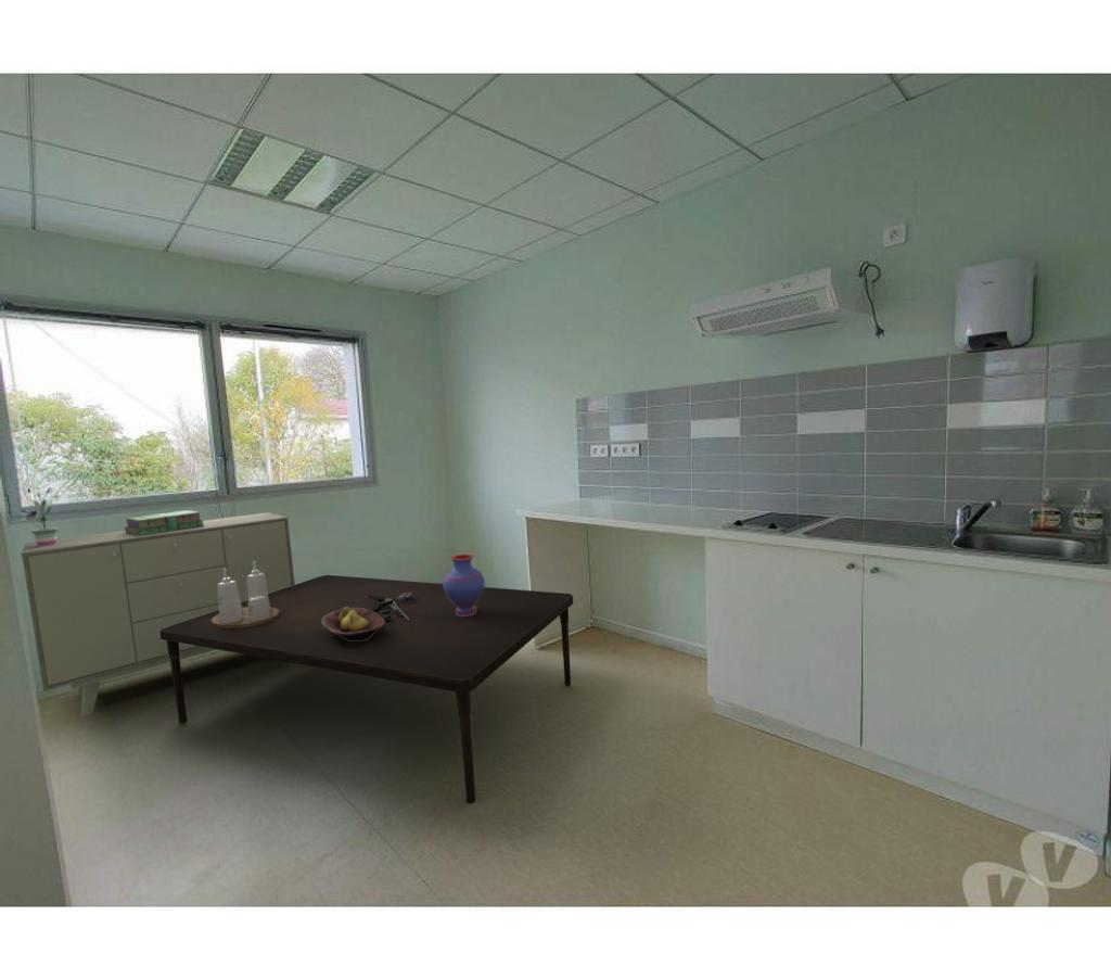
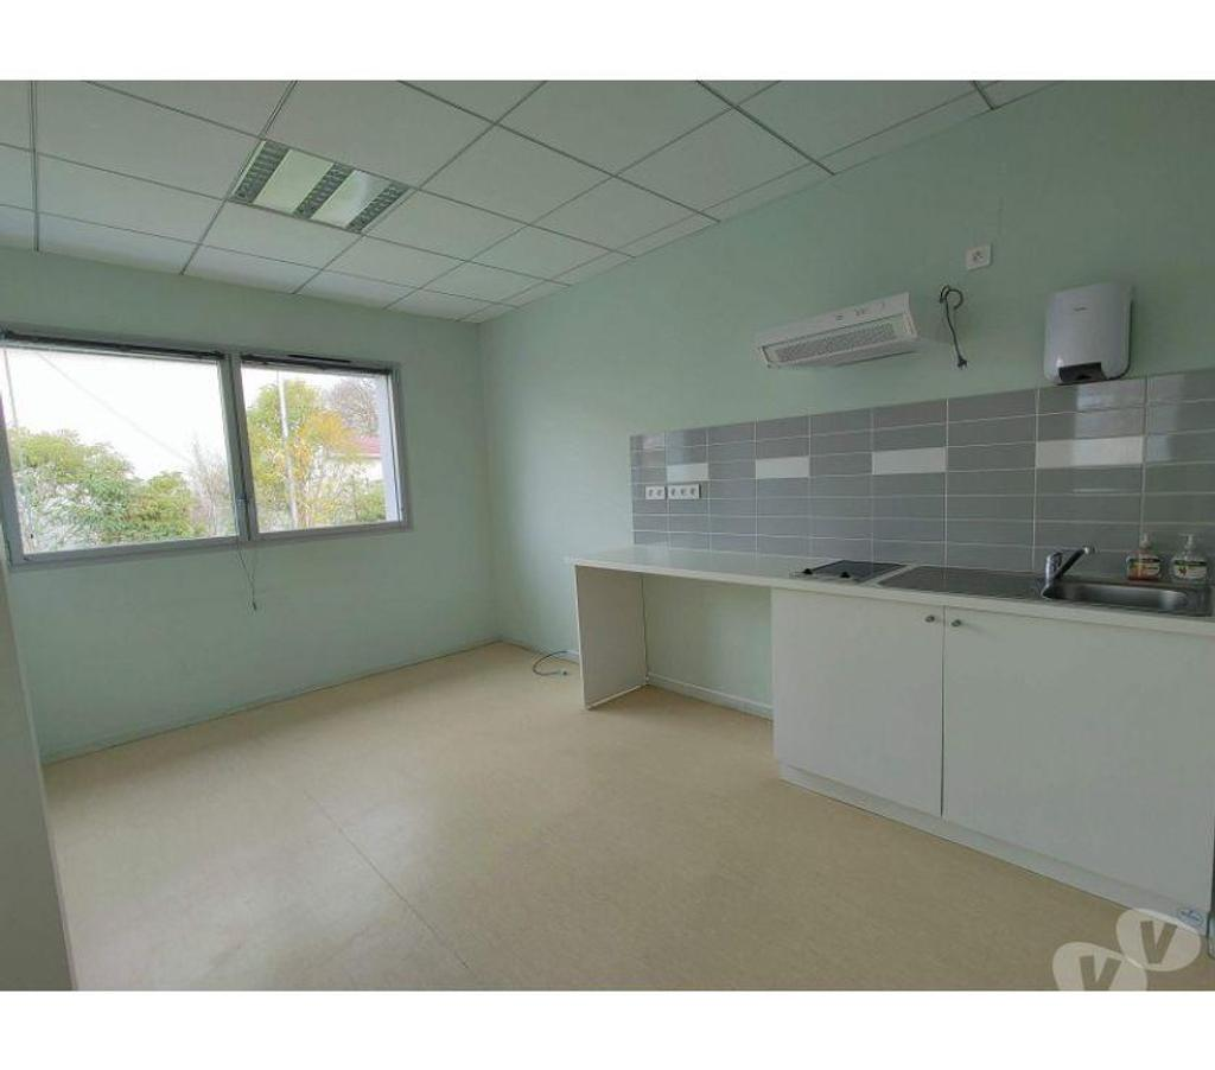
- potted plant [20,486,60,547]
- fruit bowl [321,607,385,641]
- vase [443,554,486,616]
- condiment set [212,561,279,628]
- stack of books [124,509,204,536]
- sideboard [21,511,296,717]
- dining table [159,574,574,804]
